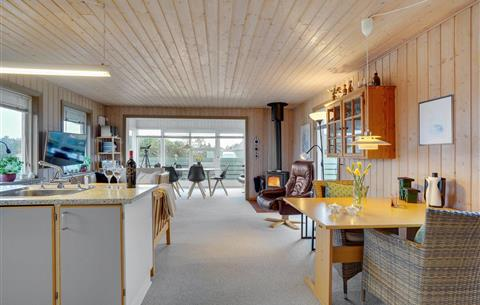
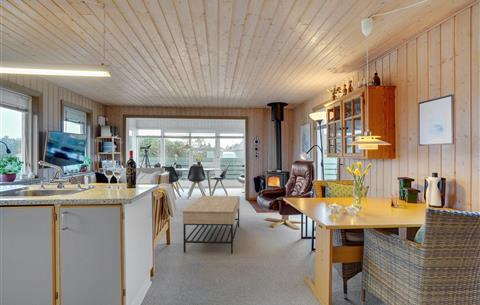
+ coffee table [182,195,241,254]
